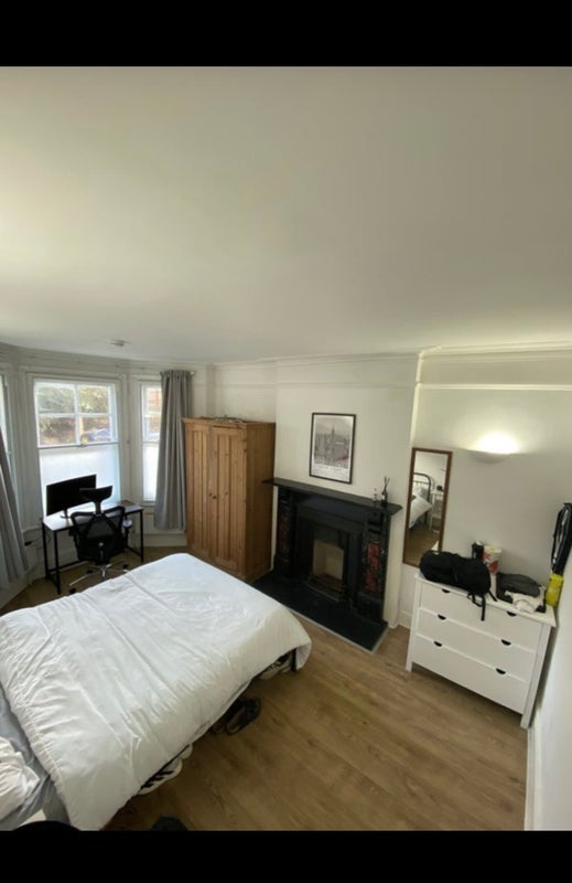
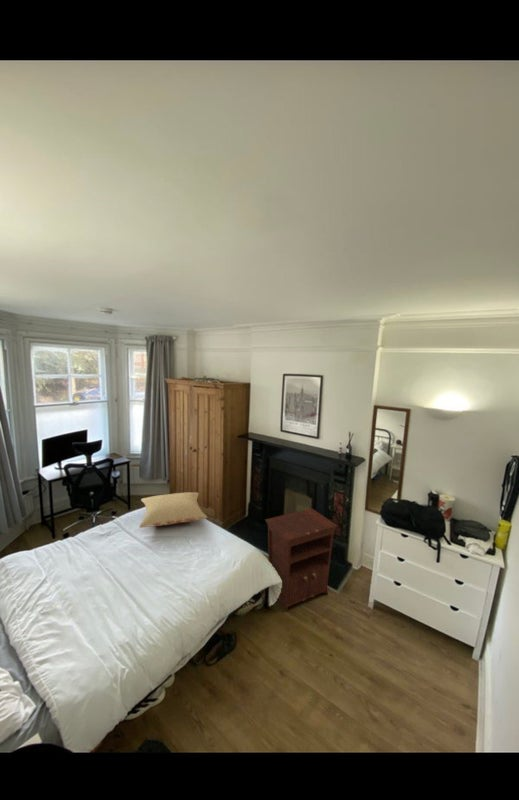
+ pillow [138,491,208,529]
+ nightstand [264,507,338,612]
